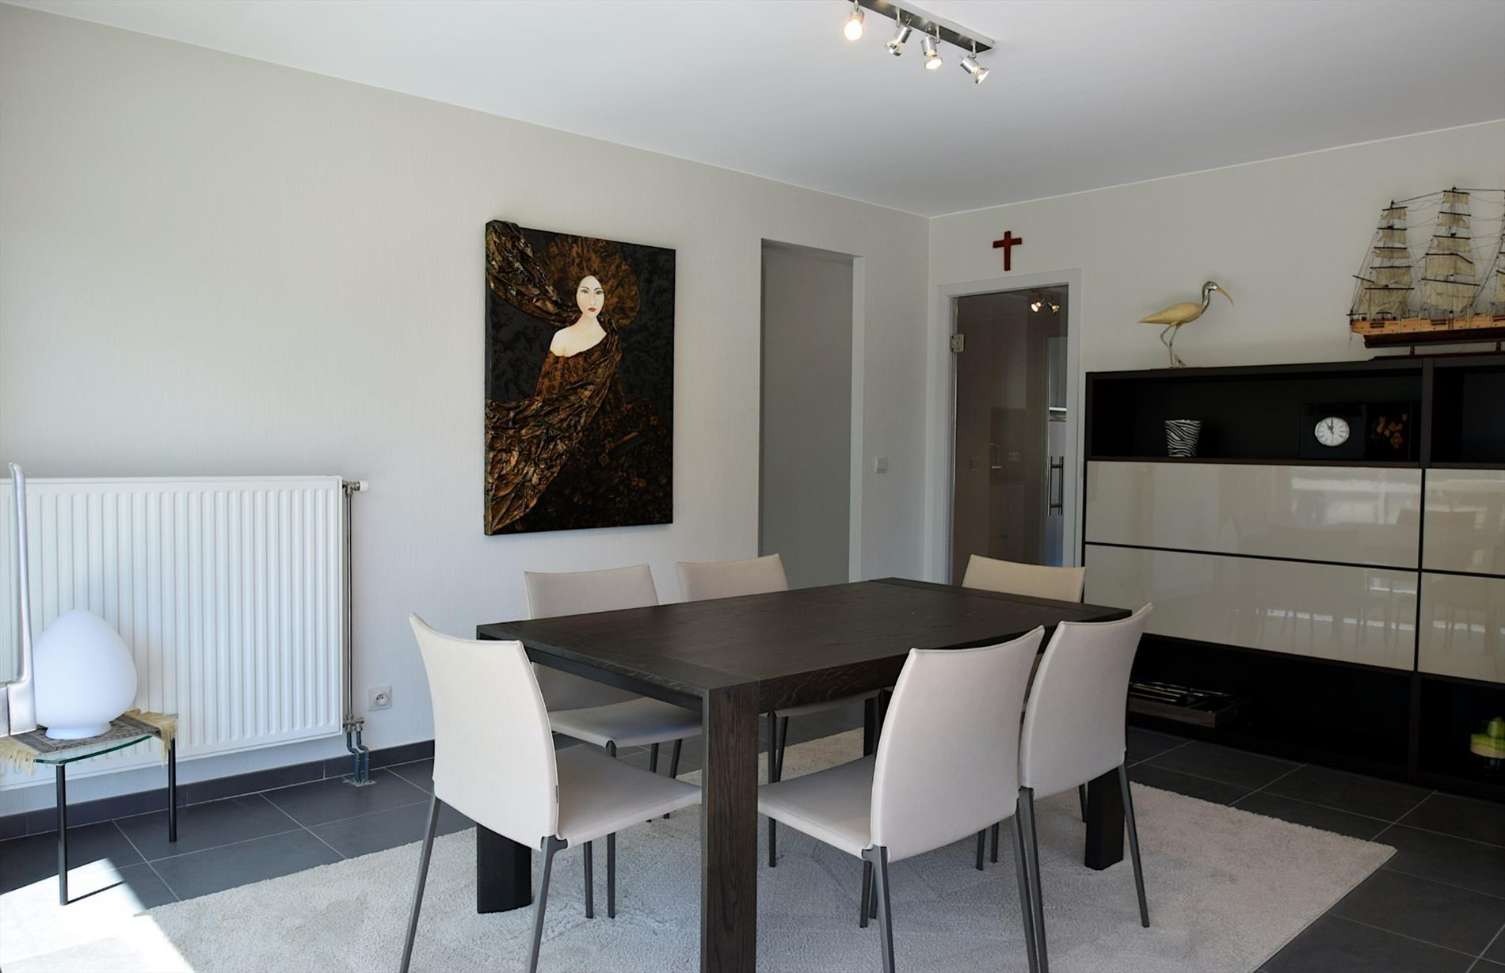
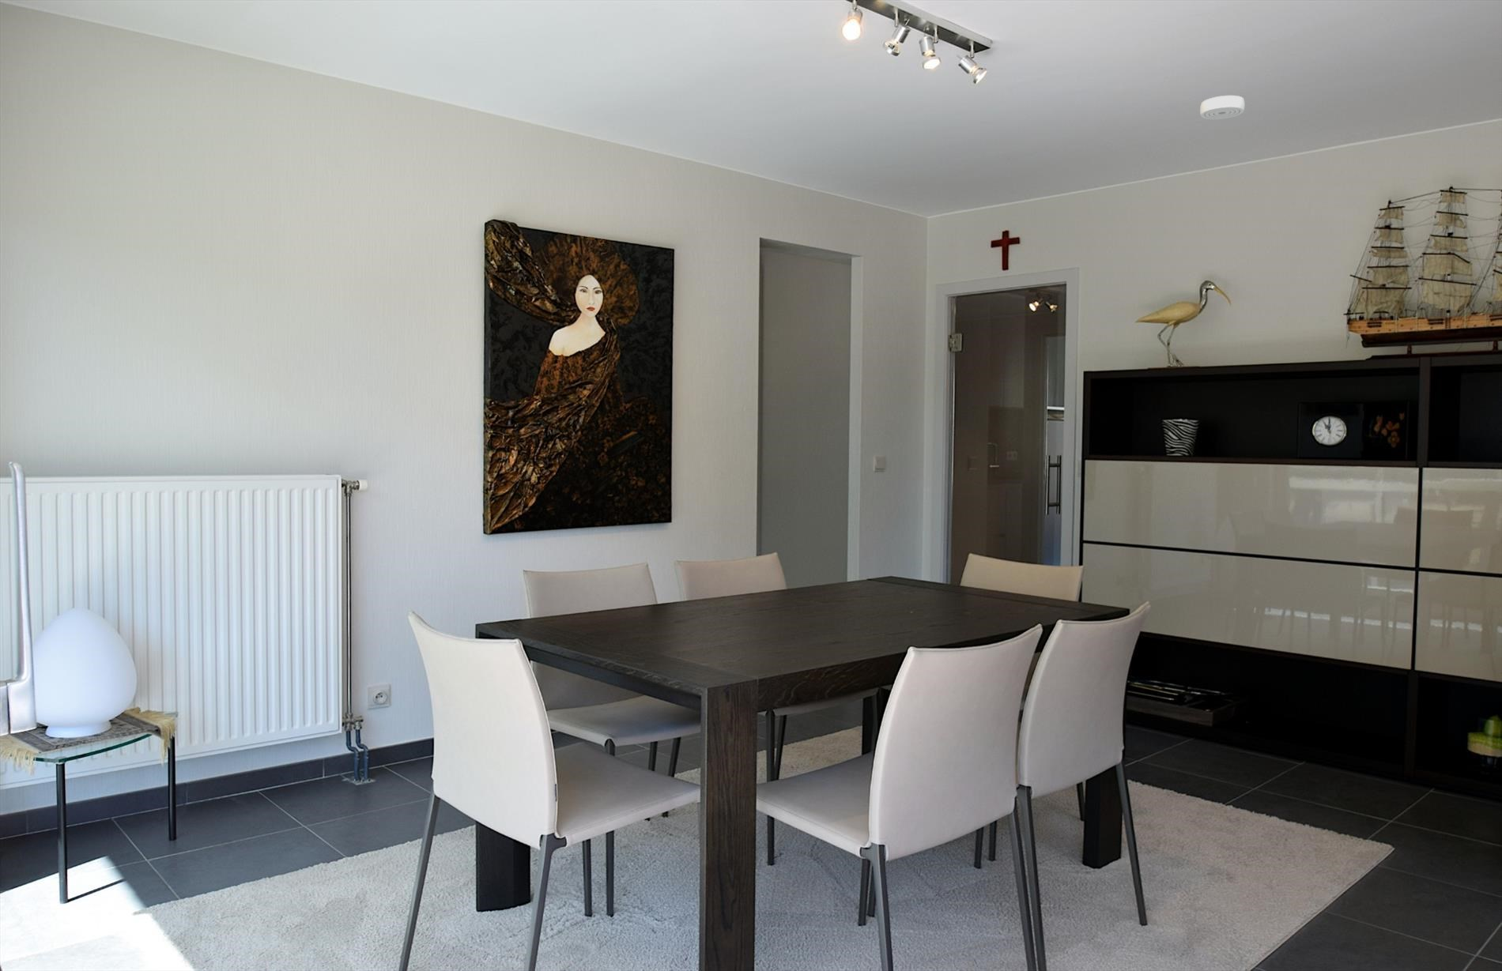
+ smoke detector [1199,95,1245,120]
